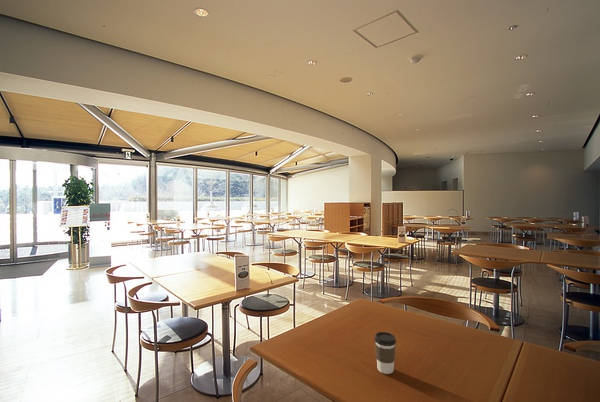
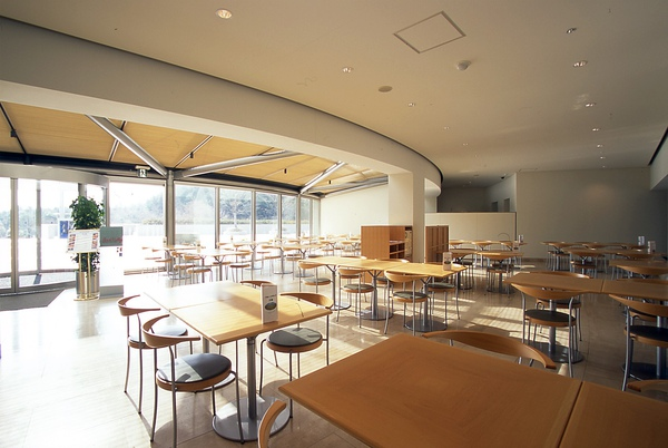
- coffee cup [373,331,397,375]
